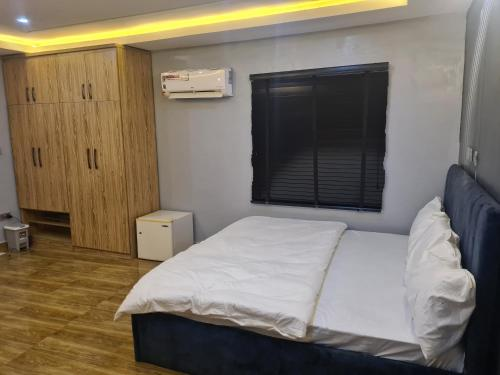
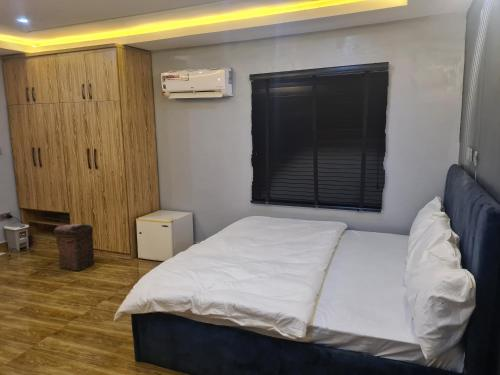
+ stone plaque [53,223,96,272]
